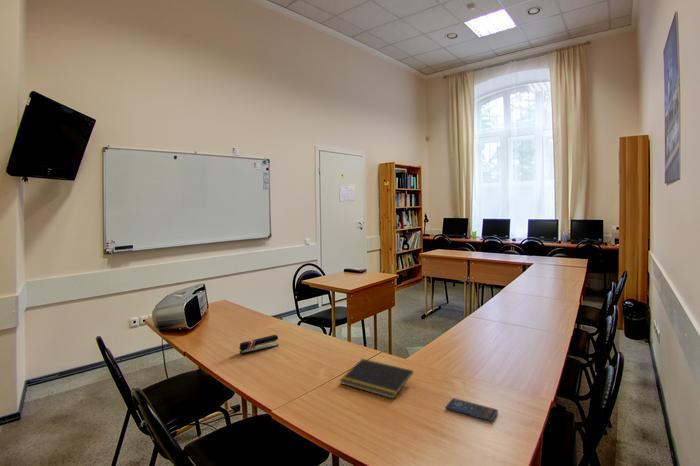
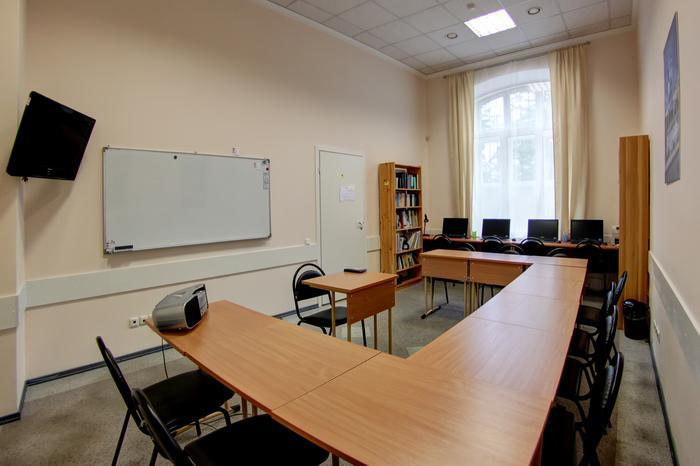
- notepad [339,358,414,400]
- smartphone [445,397,499,422]
- stapler [239,334,280,355]
